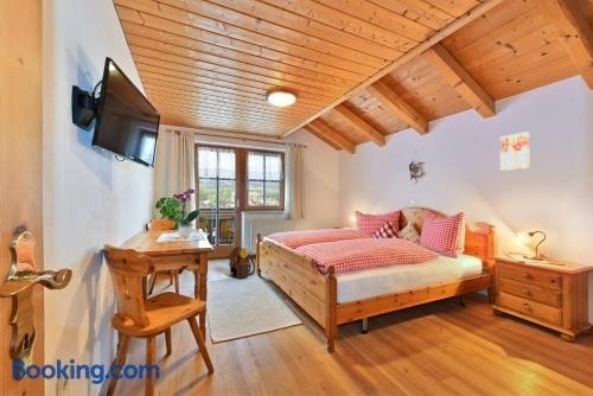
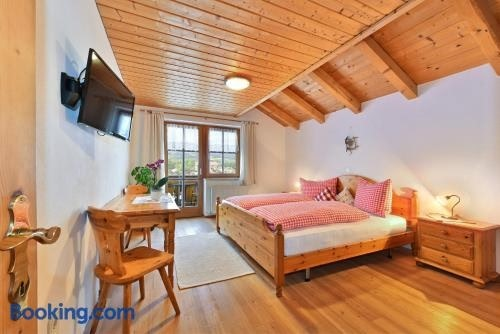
- backpack [228,244,256,280]
- wall art [499,130,530,172]
